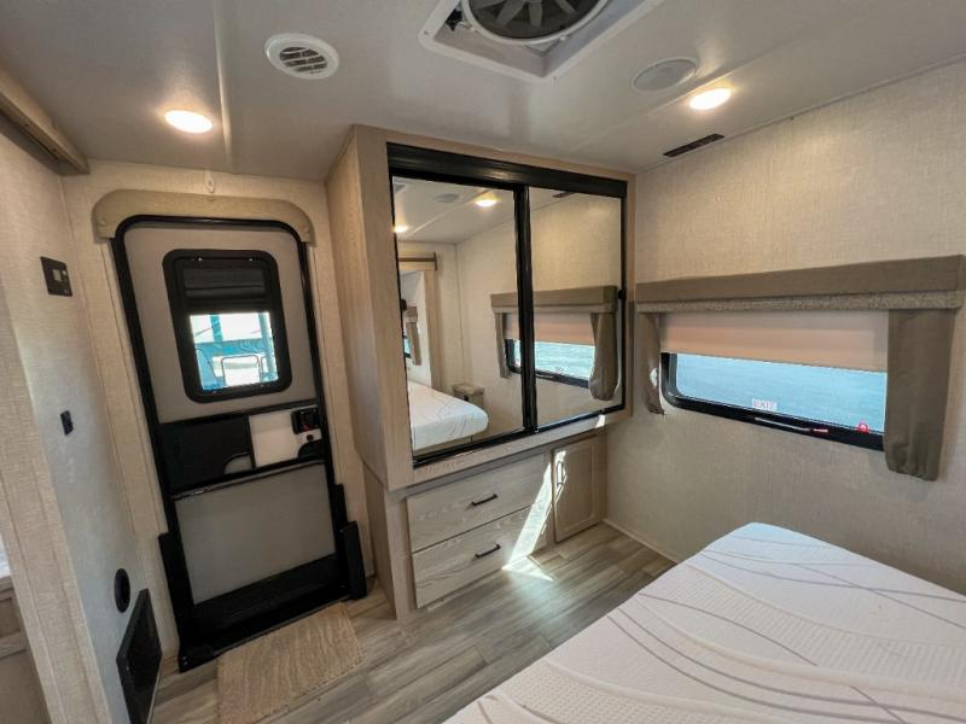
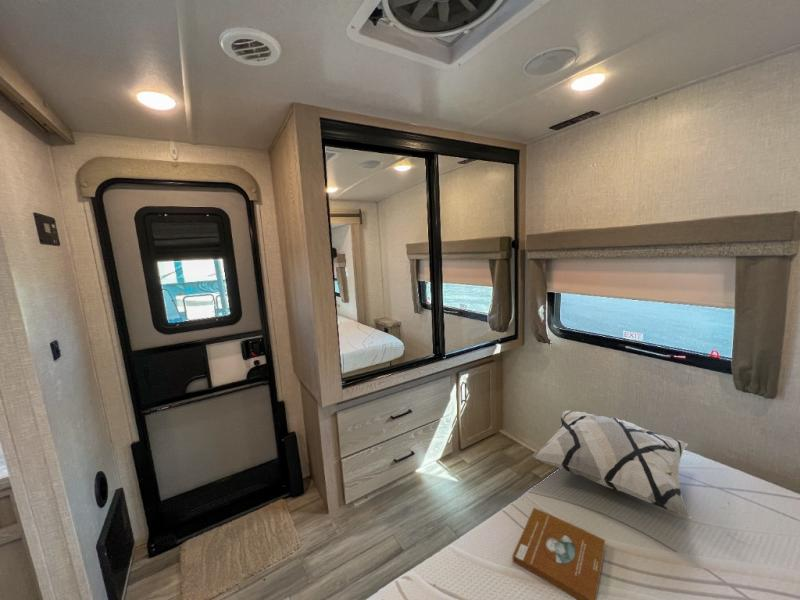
+ decorative pillow [531,409,692,519]
+ book [512,507,606,600]
